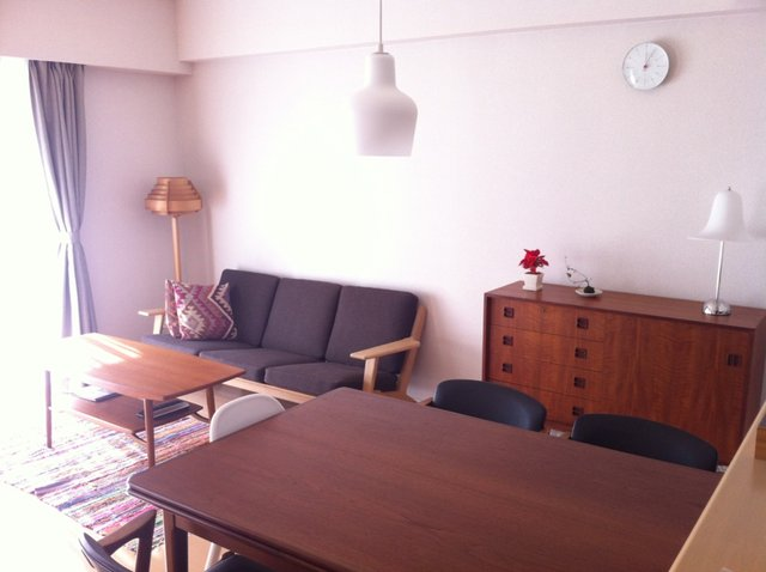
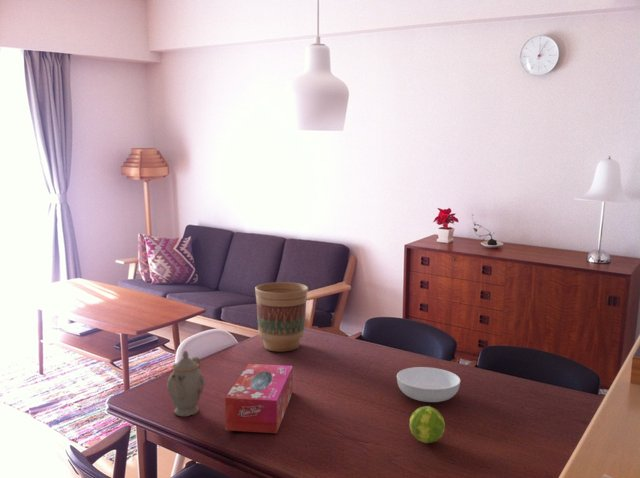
+ chinaware [166,349,206,417]
+ flower pot [254,281,309,353]
+ fruit [409,405,446,444]
+ tissue box [224,363,293,434]
+ serving bowl [396,366,461,403]
